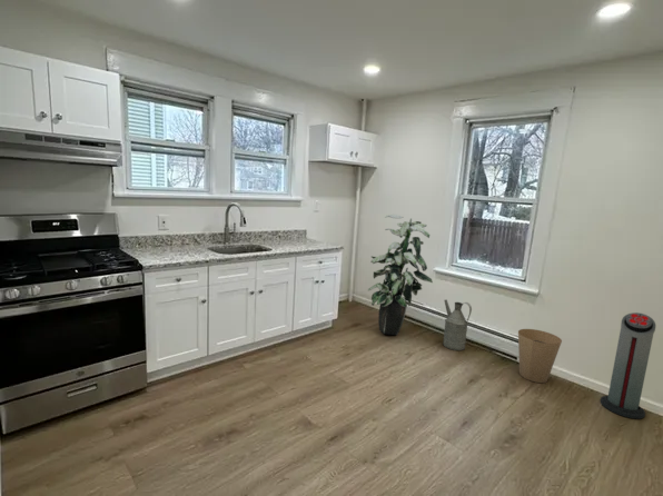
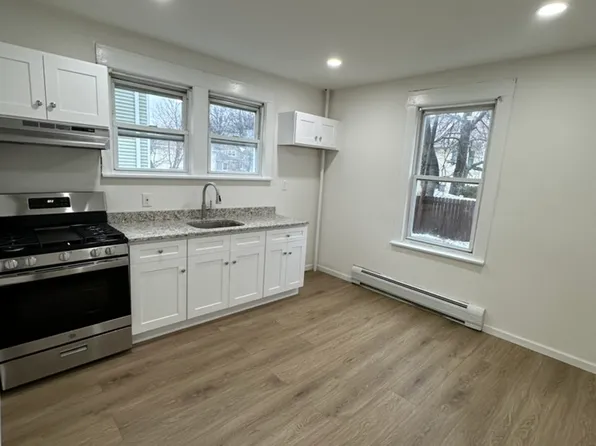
- air purifier [600,311,656,420]
- indoor plant [367,214,434,336]
- trash can [517,328,563,384]
- watering can [442,298,473,351]
